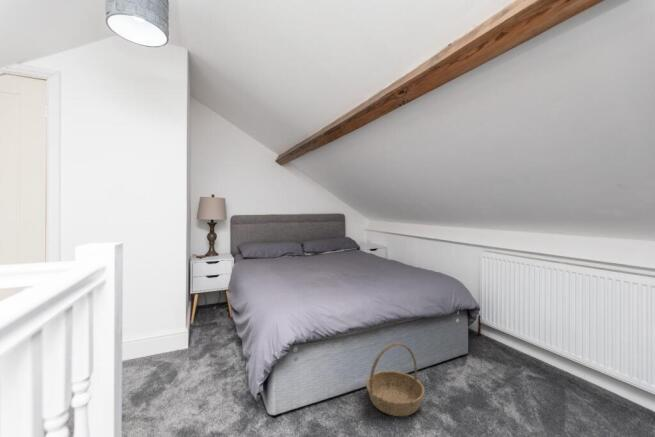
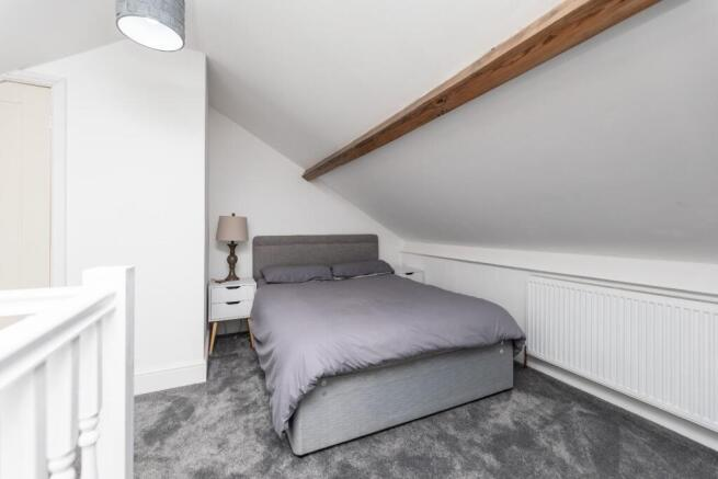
- basket [365,342,426,417]
